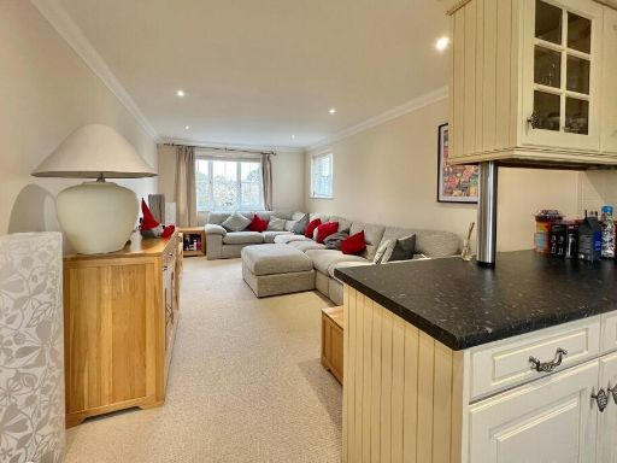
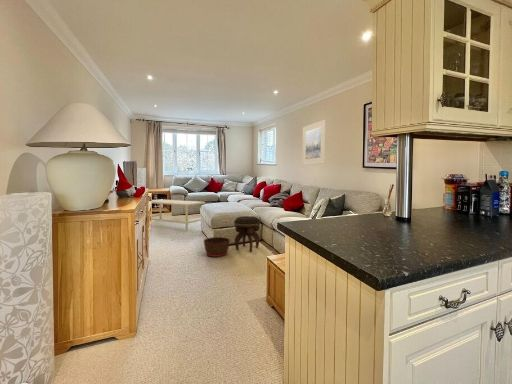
+ basket [203,236,231,258]
+ coffee table [150,198,206,231]
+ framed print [301,119,327,166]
+ footstool [233,215,262,253]
